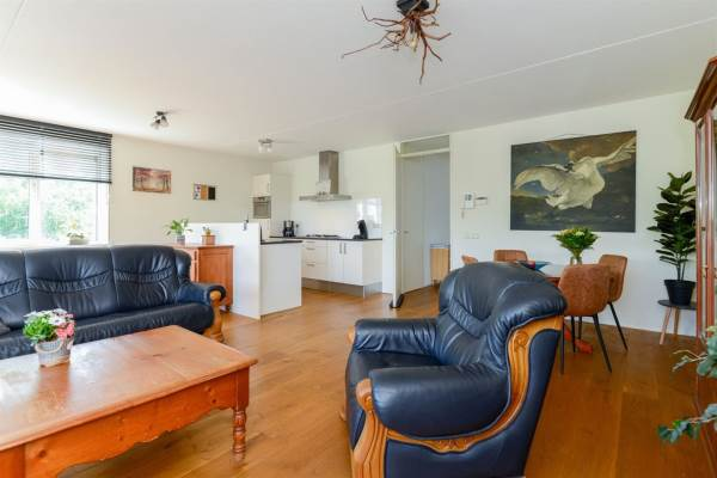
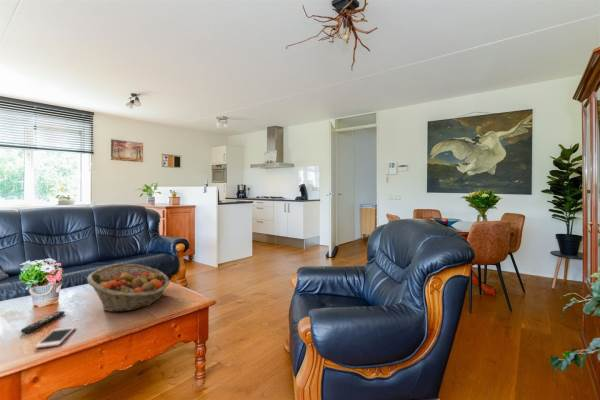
+ fruit basket [87,263,170,313]
+ remote control [20,310,66,334]
+ cell phone [34,326,76,349]
